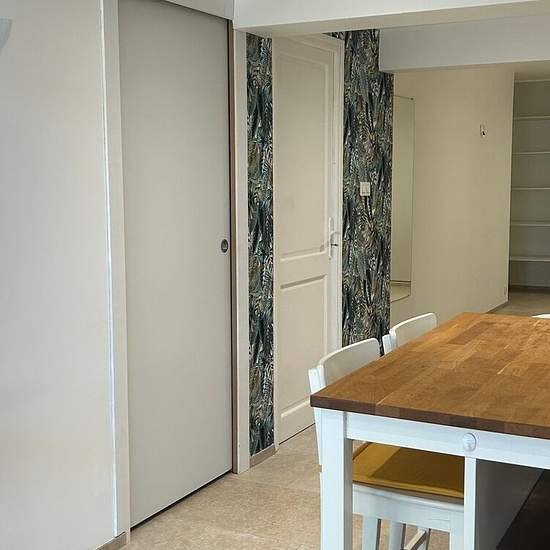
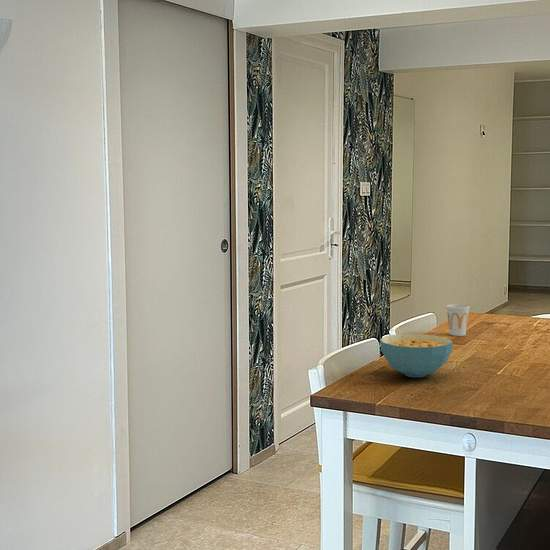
+ cup [445,303,471,337]
+ cereal bowl [379,333,454,378]
